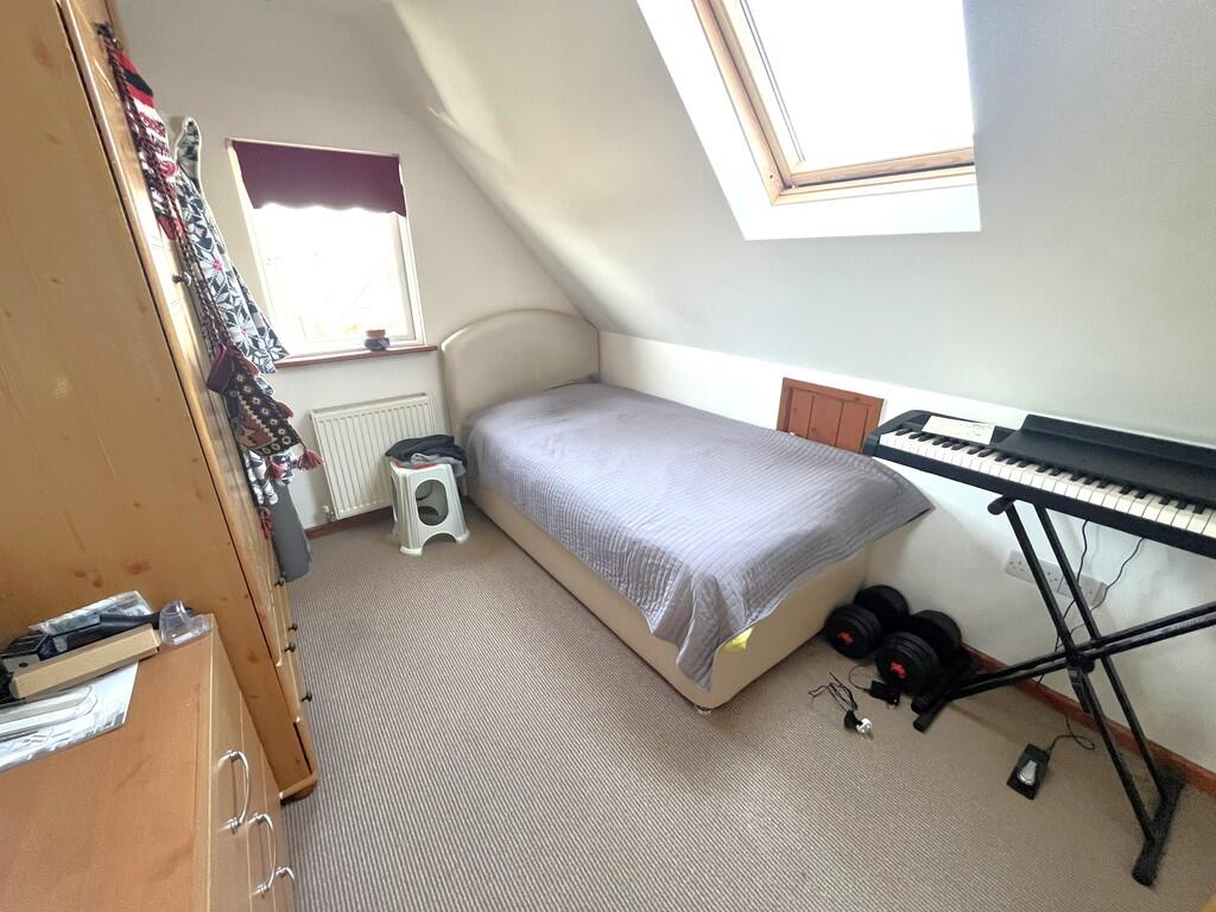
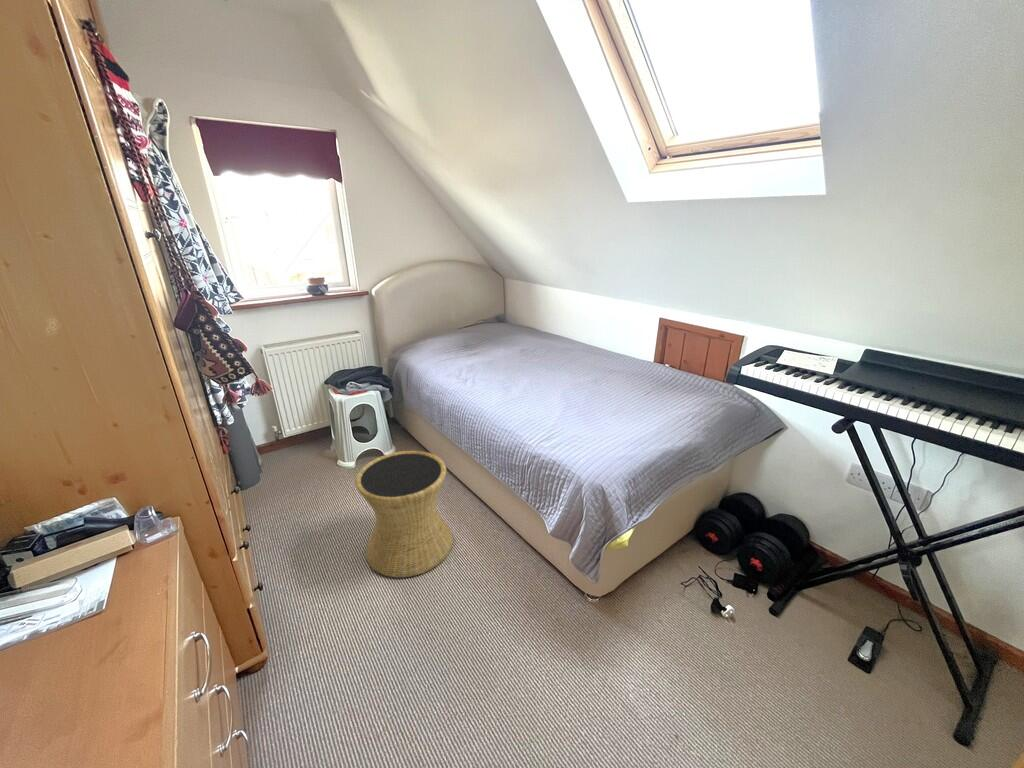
+ side table [354,450,454,578]
